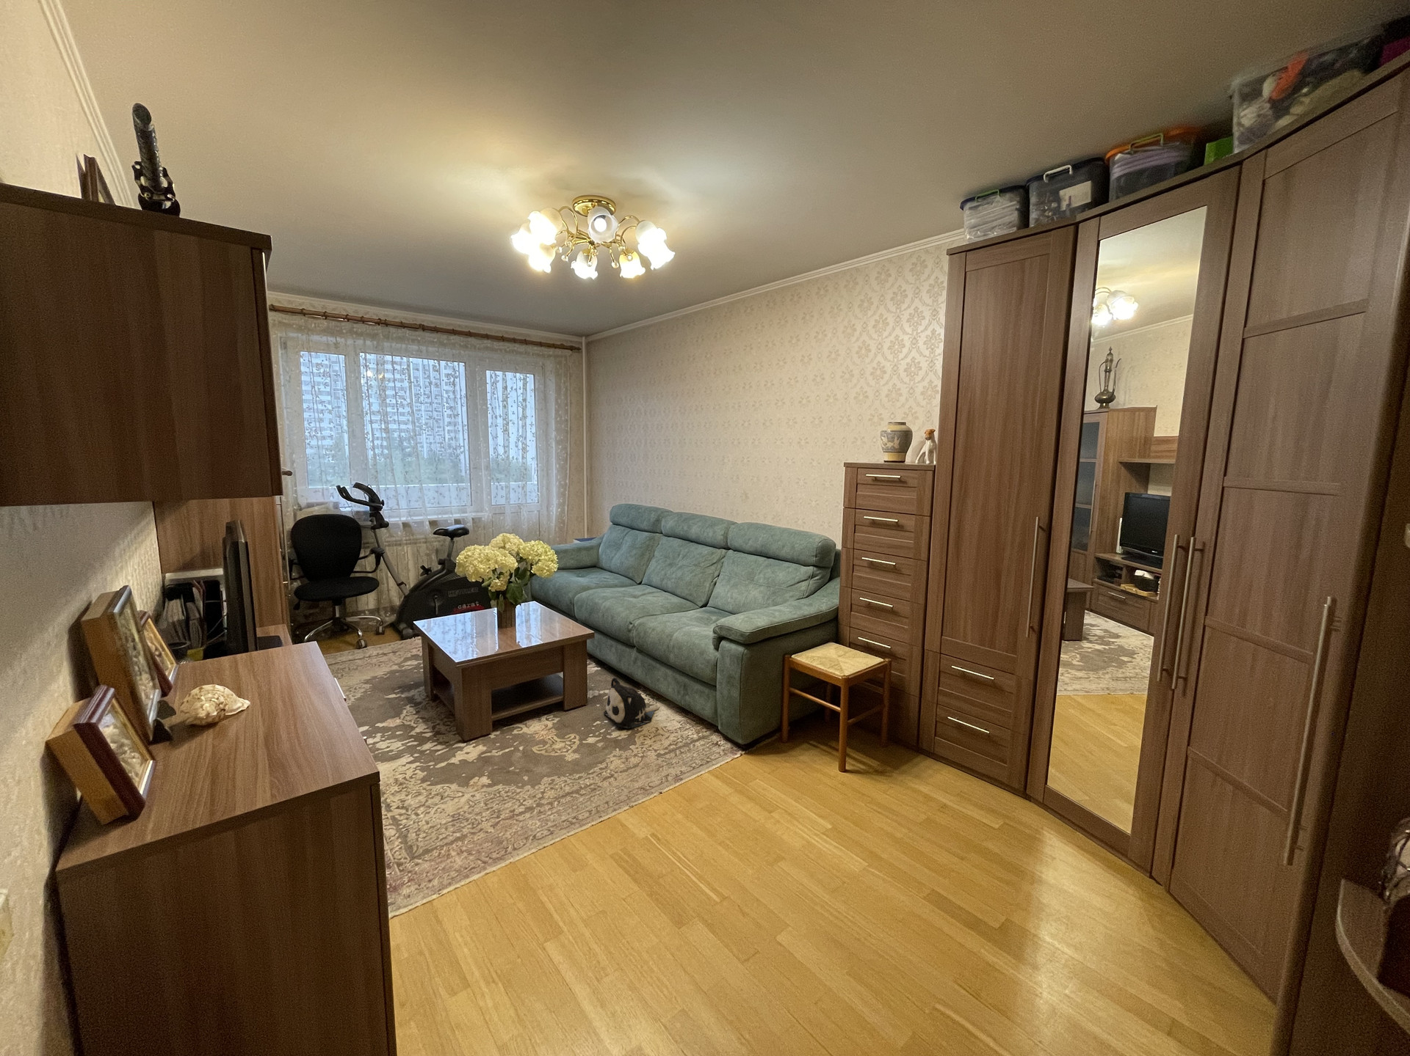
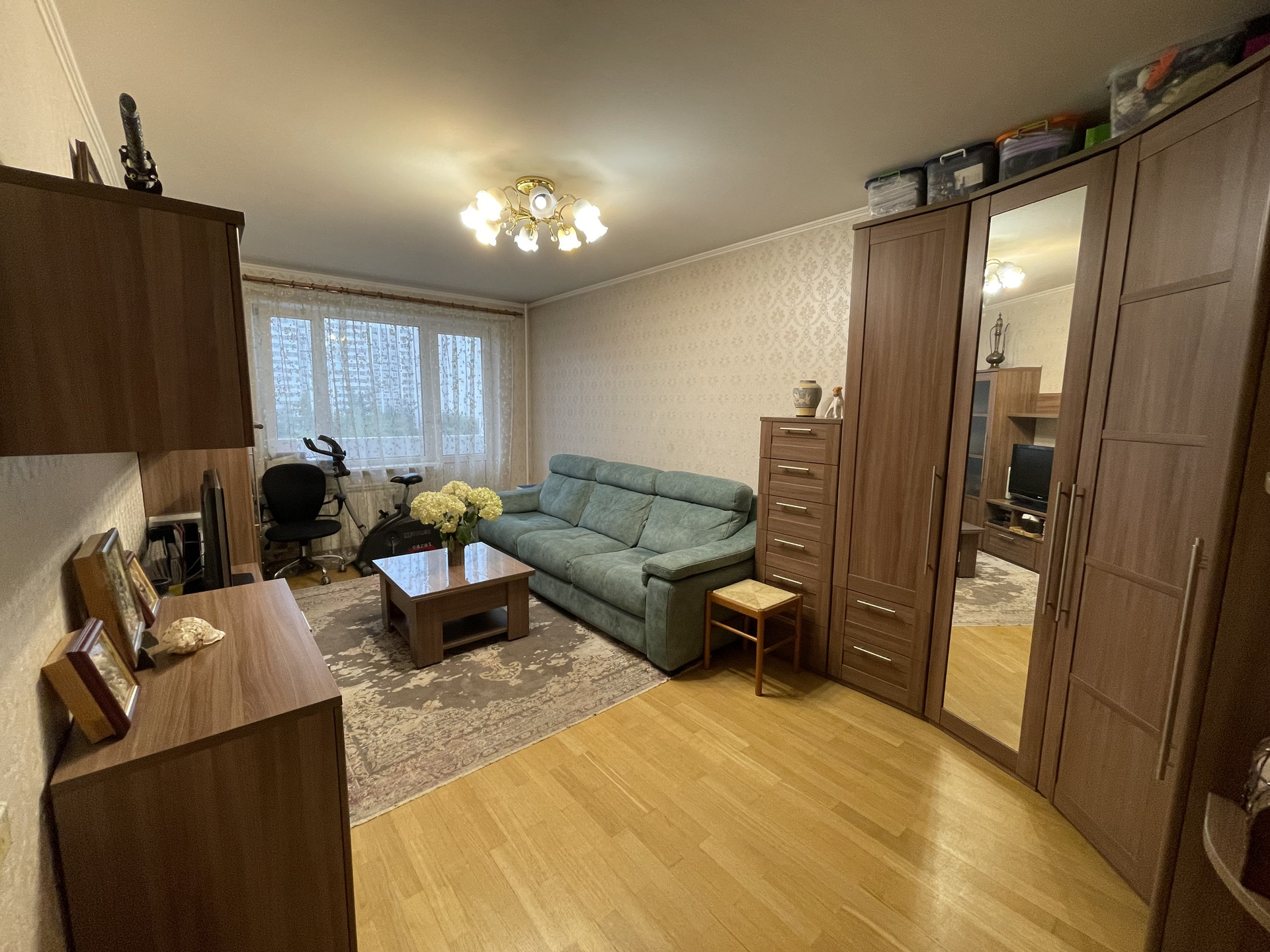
- plush toy [603,677,659,729]
